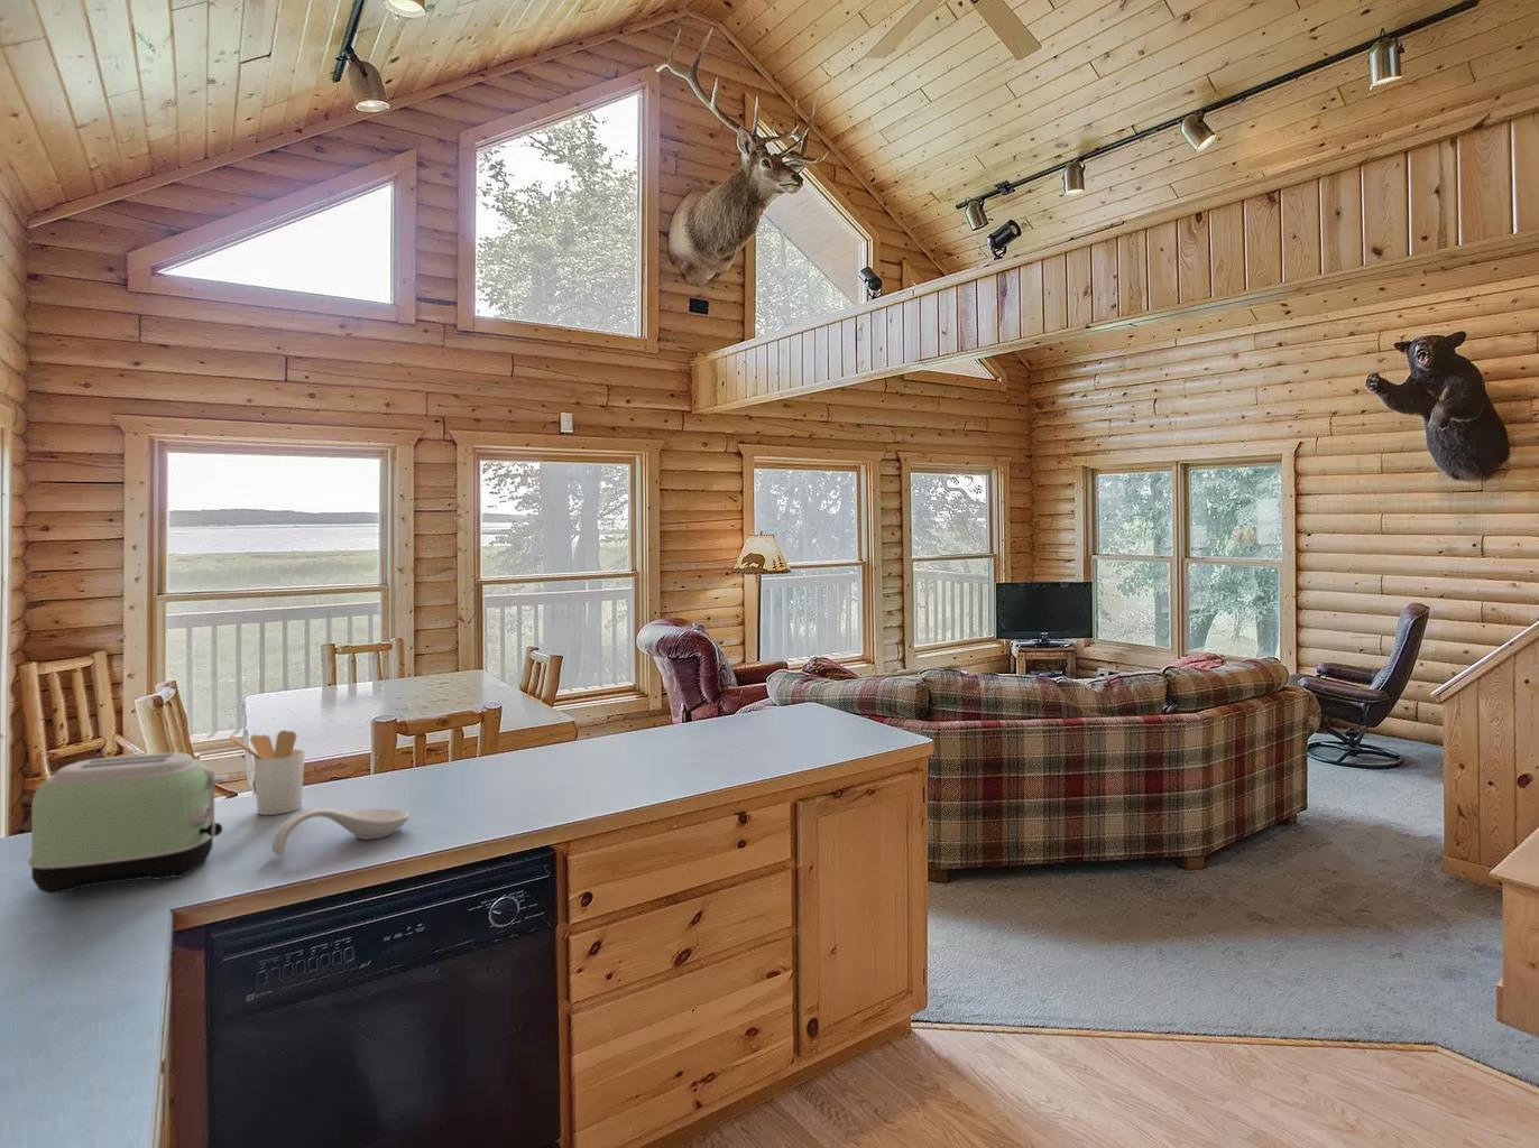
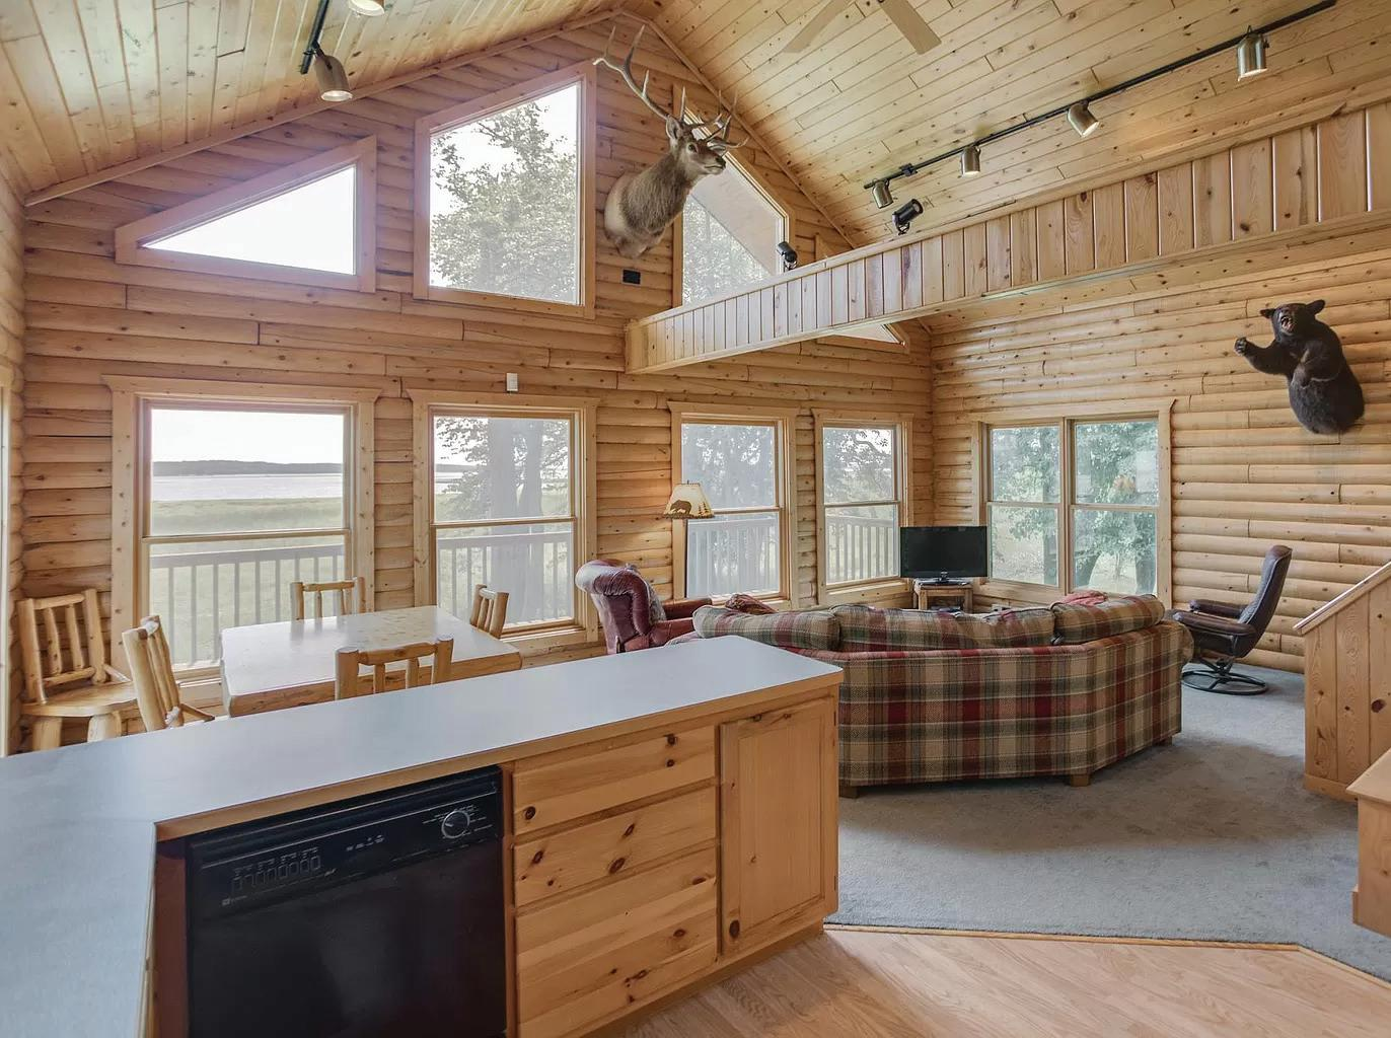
- spoon rest [271,806,410,857]
- utensil holder [228,728,306,816]
- toaster [27,751,230,895]
